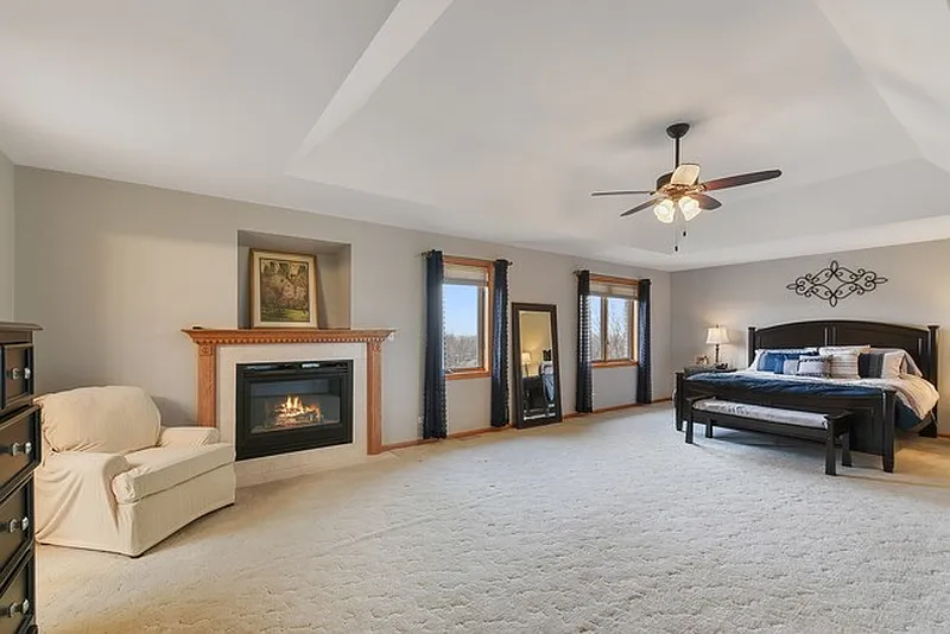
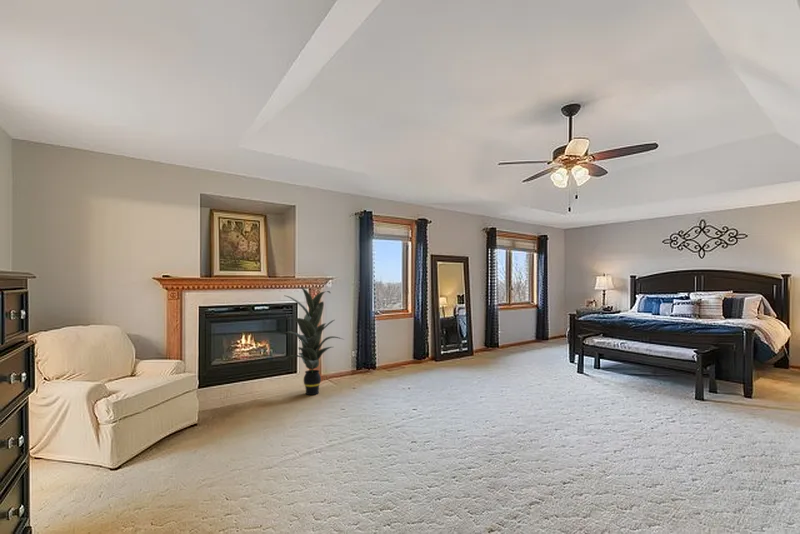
+ indoor plant [281,286,346,396]
